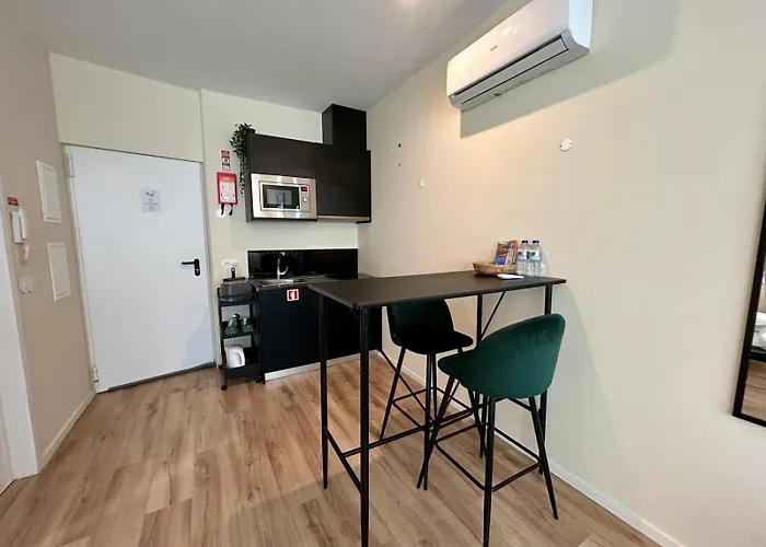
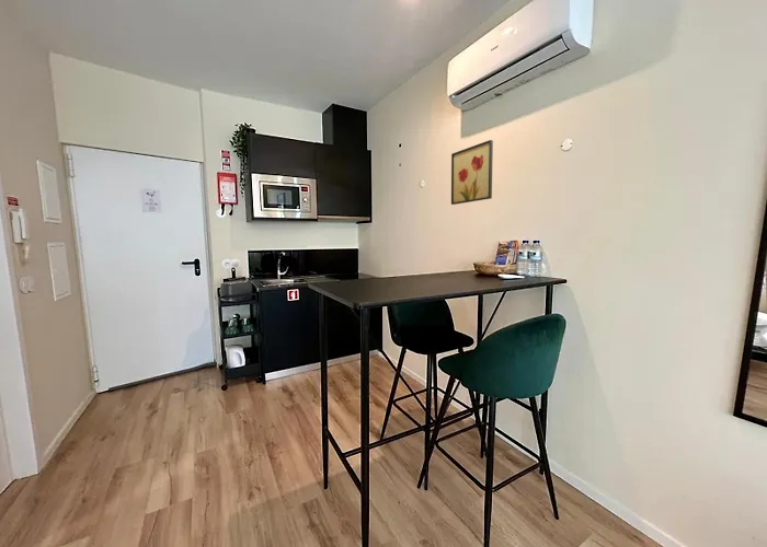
+ wall art [450,139,494,206]
